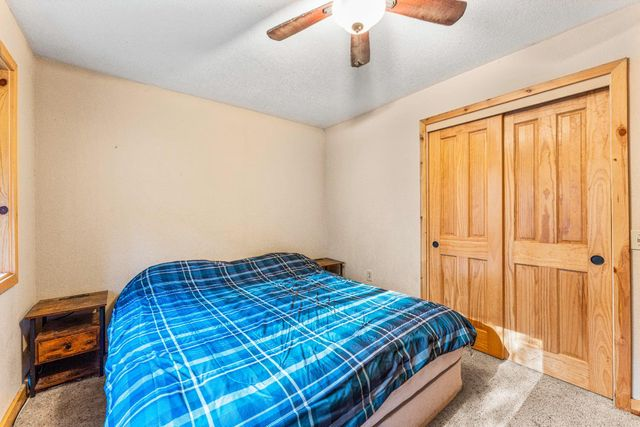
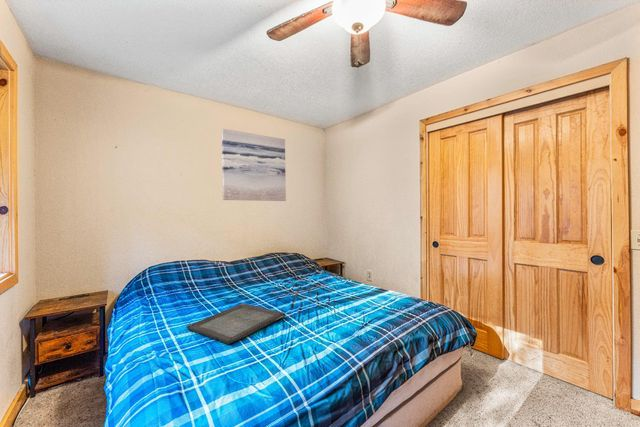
+ wall art [221,128,287,202]
+ serving tray [185,303,286,345]
